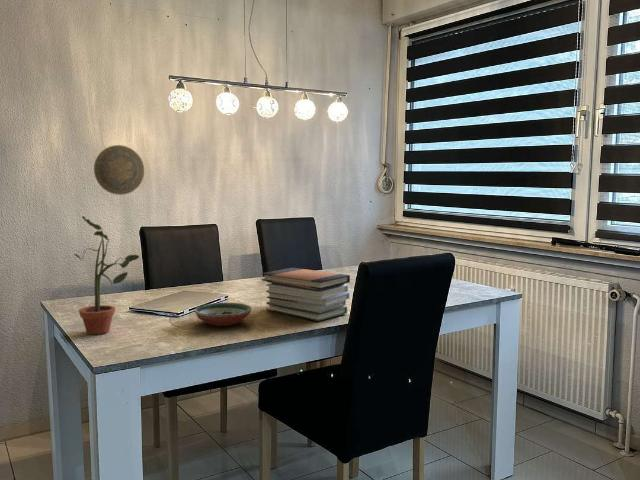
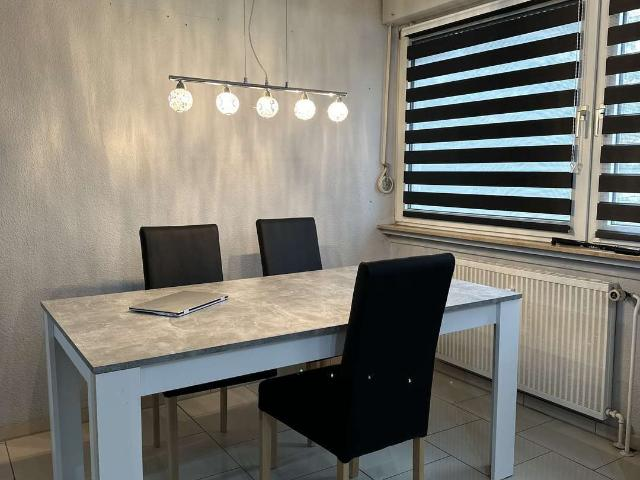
- potted plant [73,215,140,335]
- book stack [261,267,351,322]
- decorative bowl [194,302,253,327]
- decorative plate [93,144,145,196]
